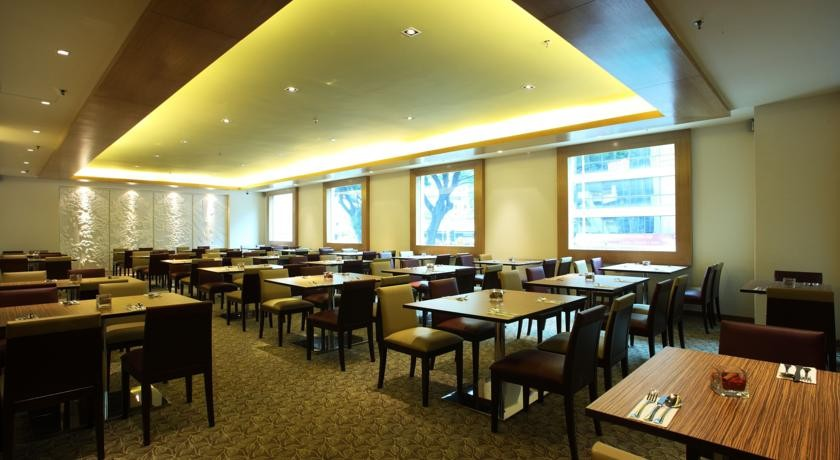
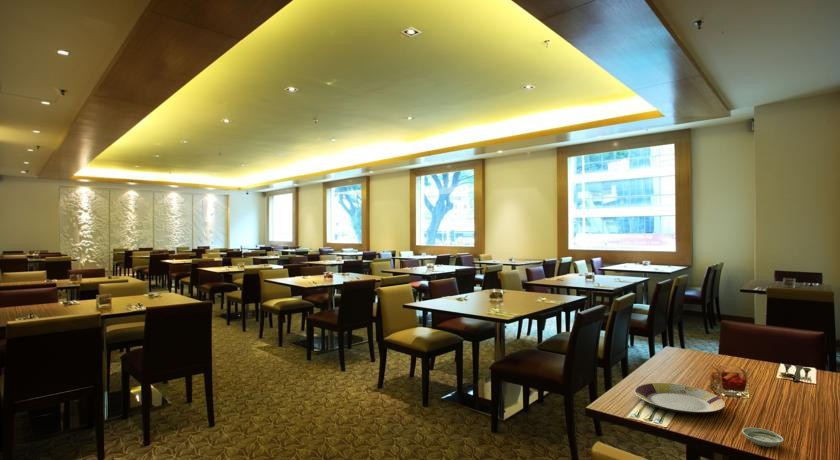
+ plate [633,382,726,415]
+ saucer [741,427,785,448]
